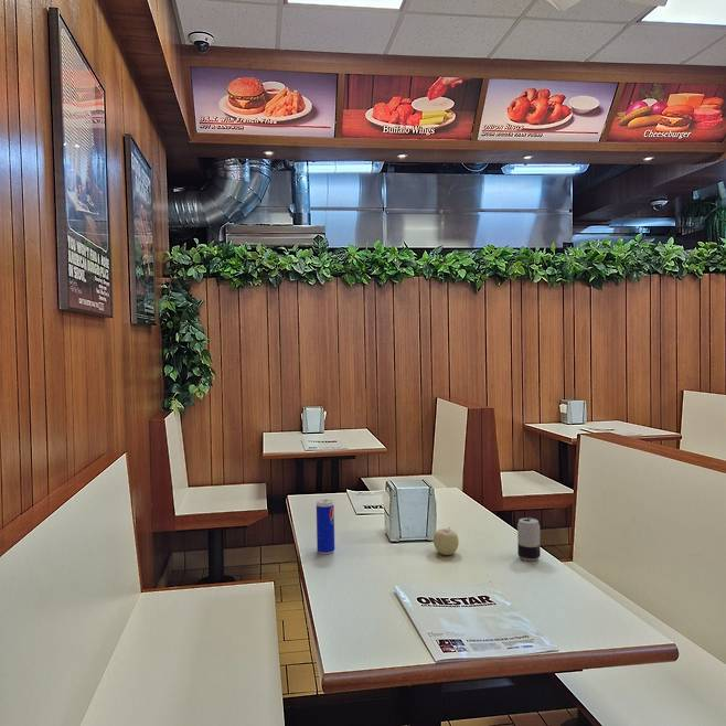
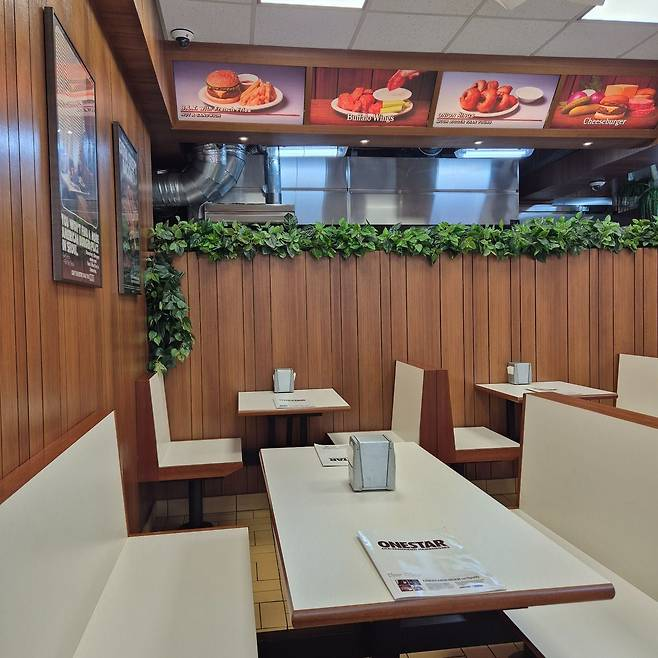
- beverage can [516,515,542,562]
- fruit [433,526,460,556]
- beverage can [316,499,335,555]
